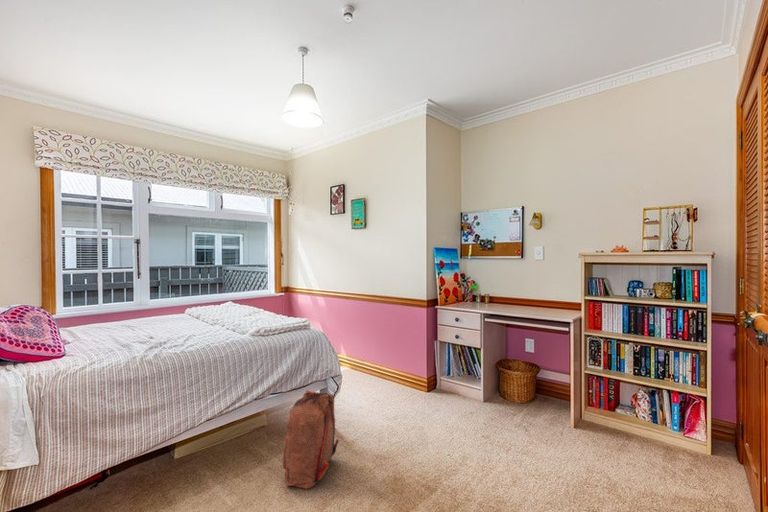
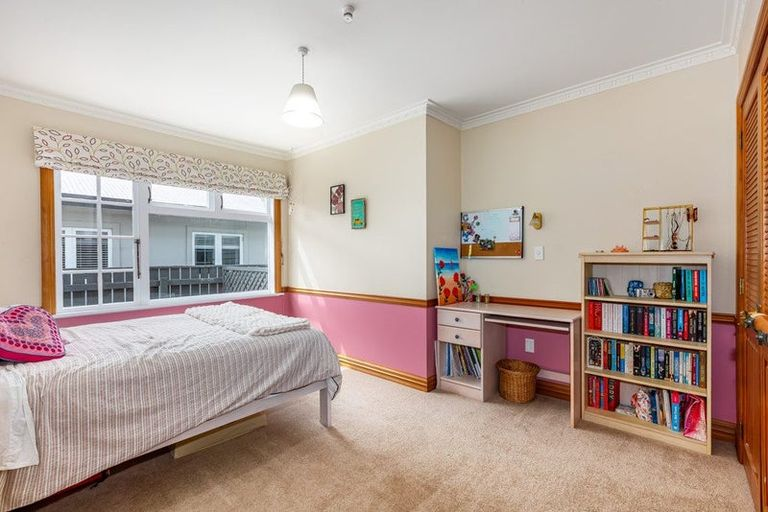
- backpack [281,389,340,490]
